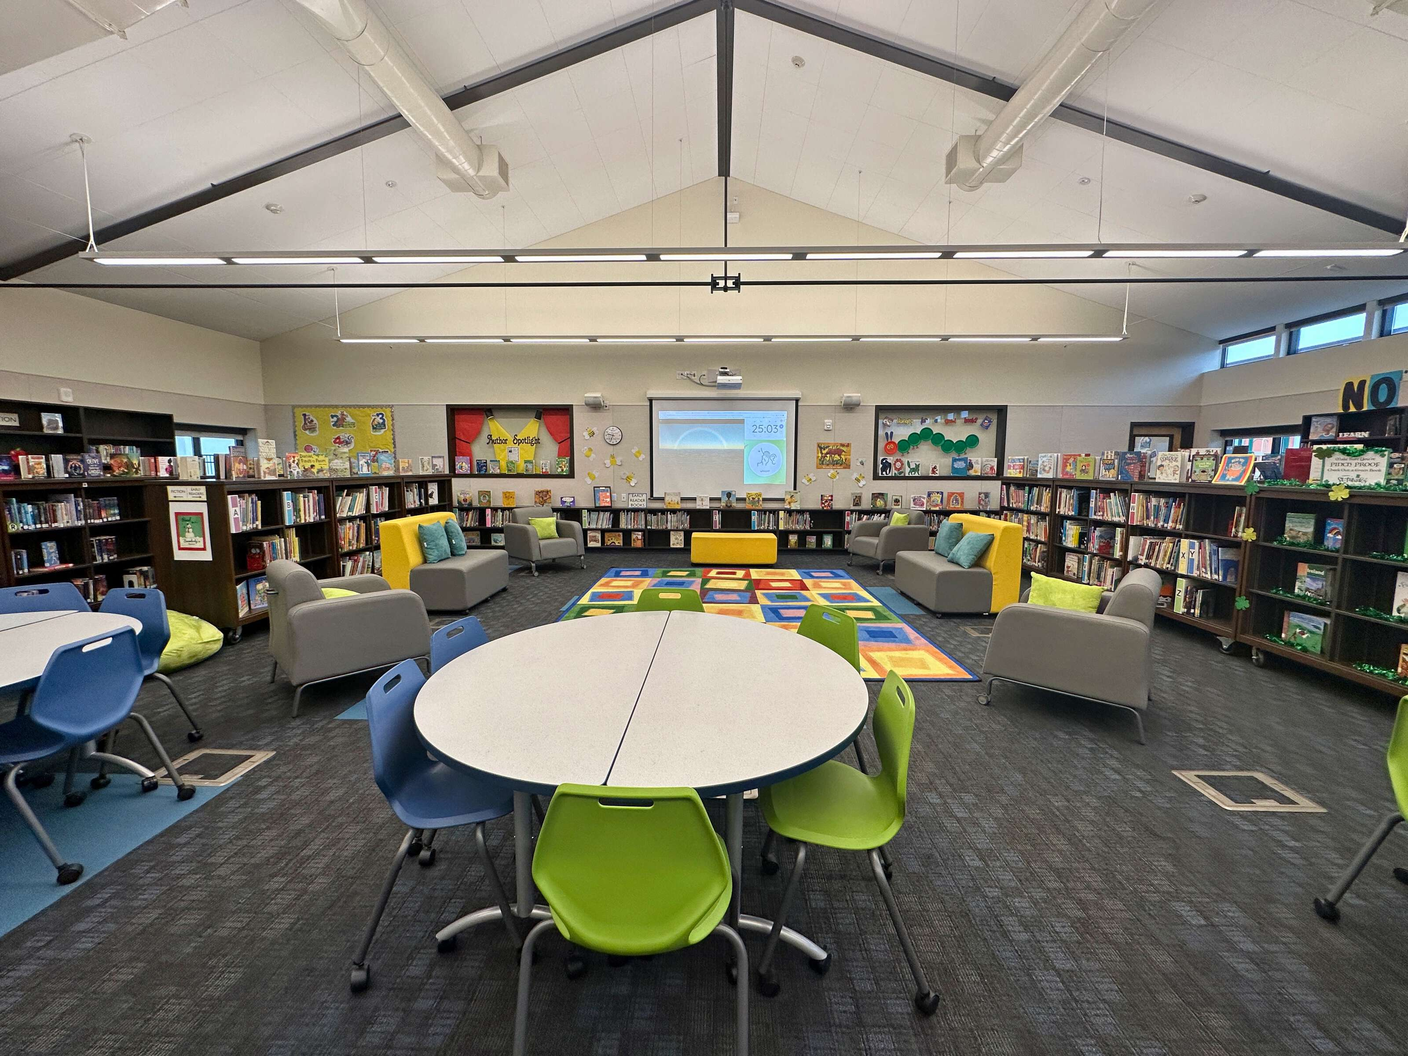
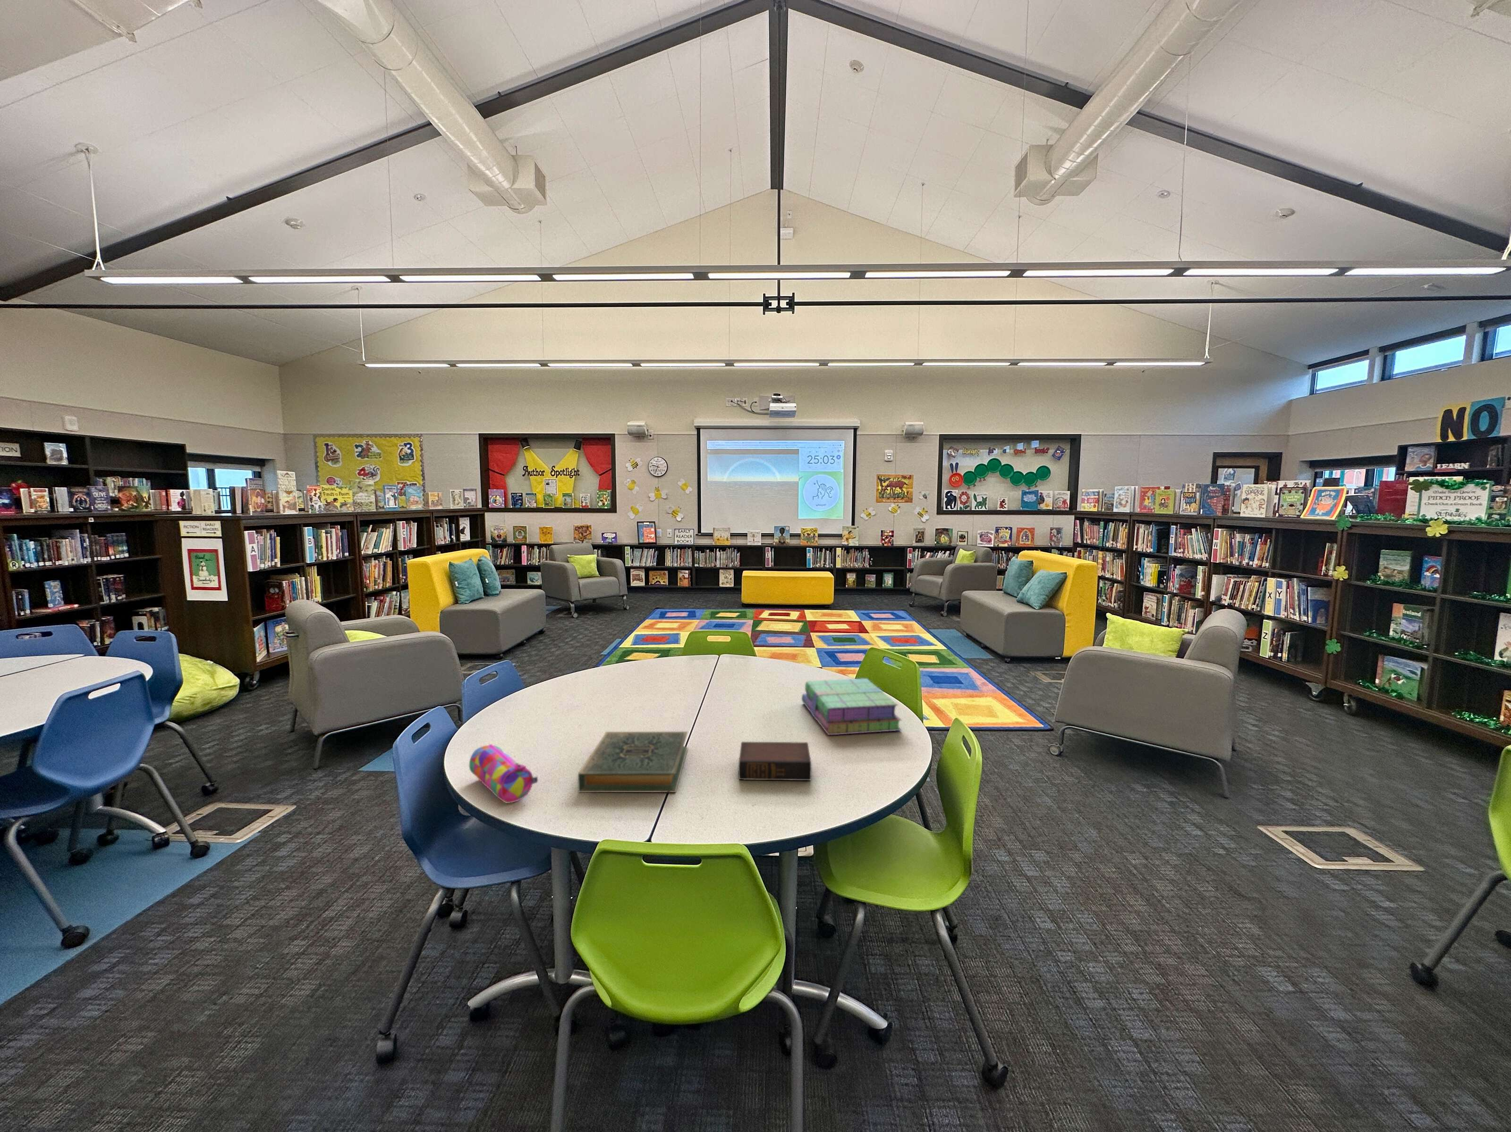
+ stack of books [801,678,902,736]
+ hardback book [577,731,689,793]
+ pencil case [469,744,538,804]
+ book [738,742,813,781]
